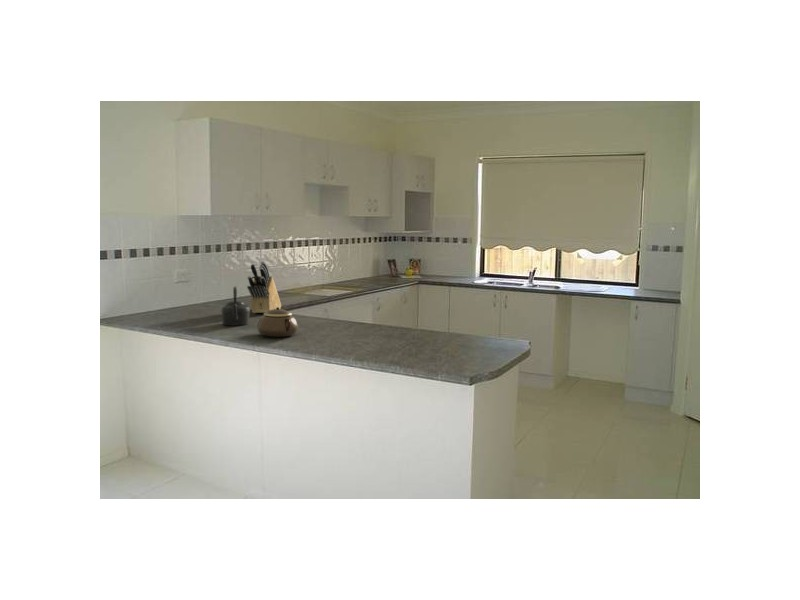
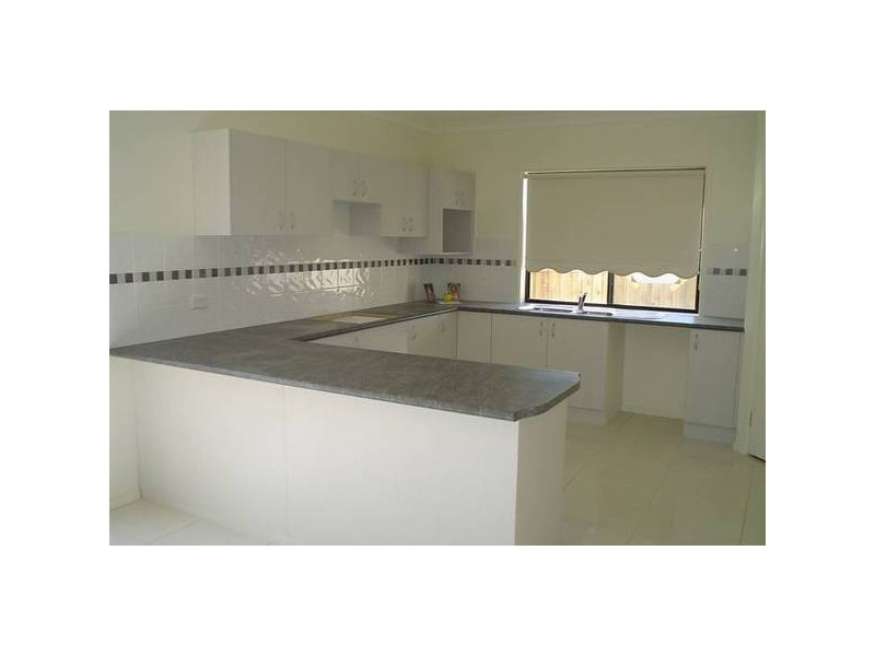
- knife block [246,261,282,314]
- teapot [257,307,299,338]
- kettle [220,286,251,327]
